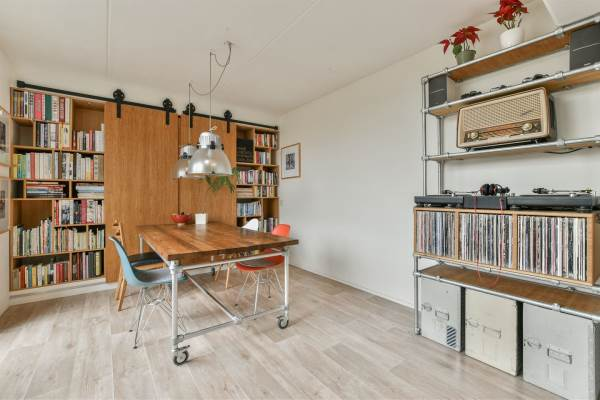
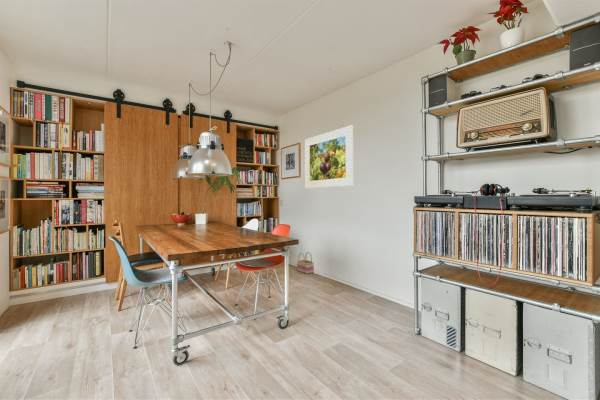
+ basket [296,251,315,275]
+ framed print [304,124,354,190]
